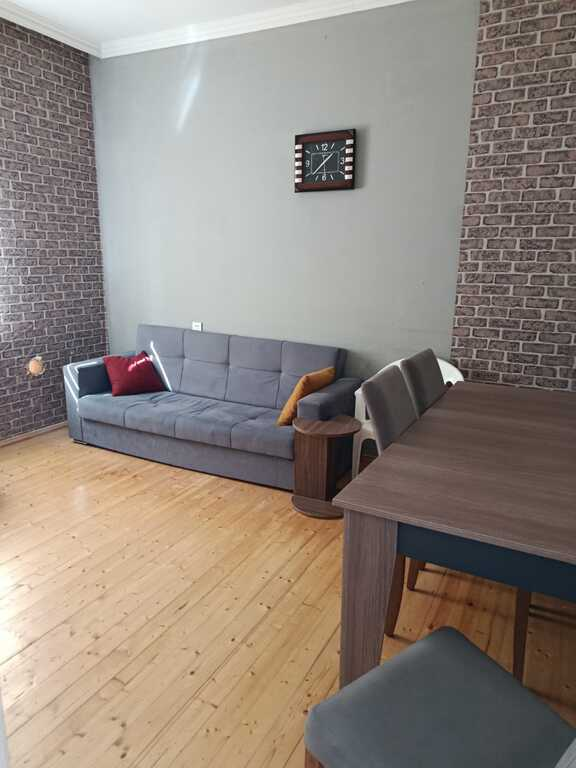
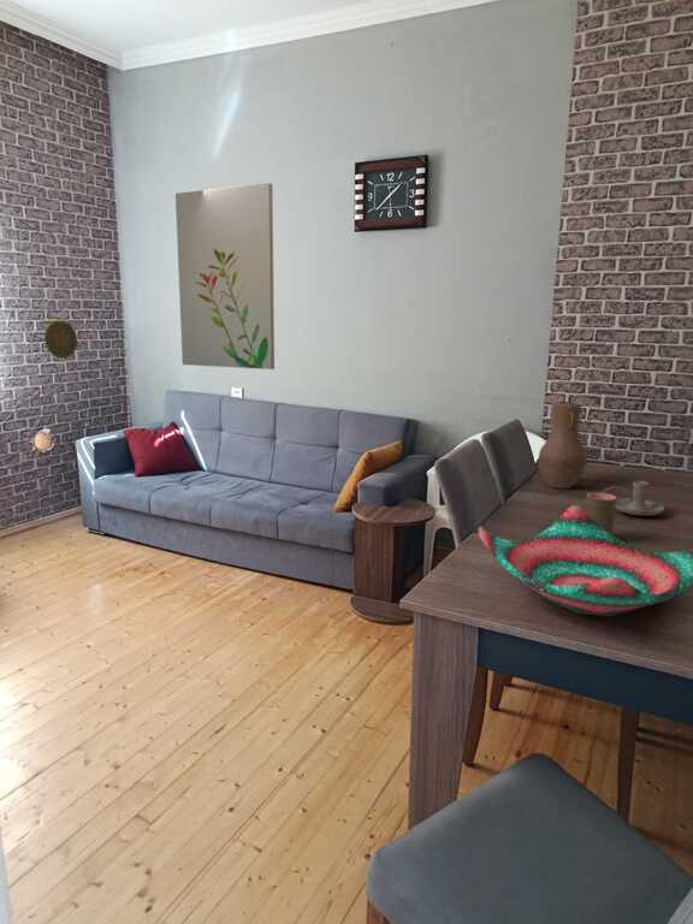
+ candle holder [602,480,665,517]
+ decorative plate [43,320,78,360]
+ wall art [174,182,276,371]
+ vase [537,401,588,490]
+ cup [585,491,617,535]
+ decorative bowl [478,504,693,617]
